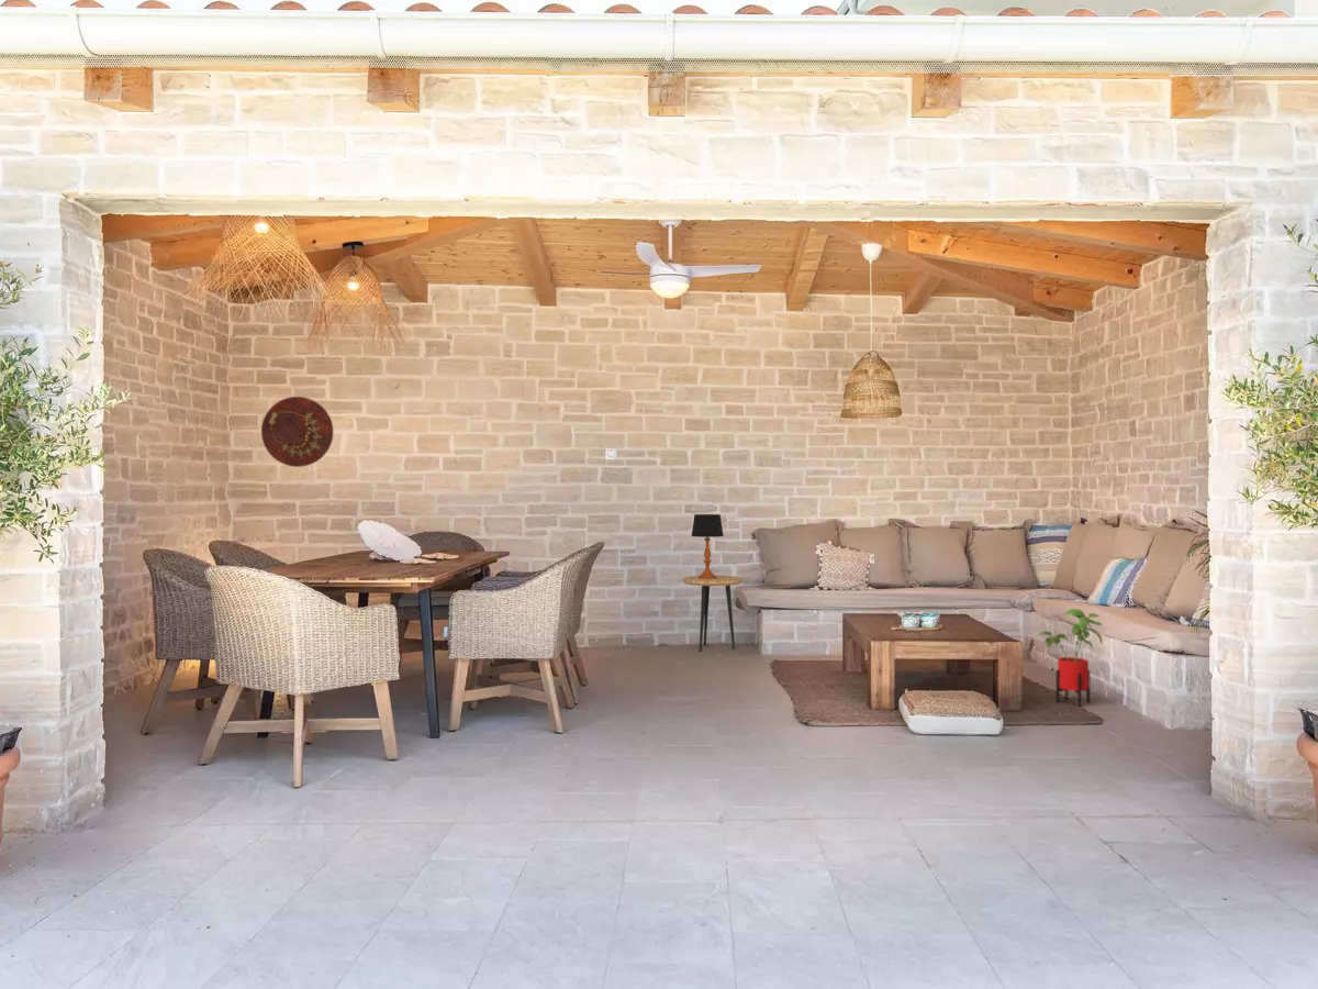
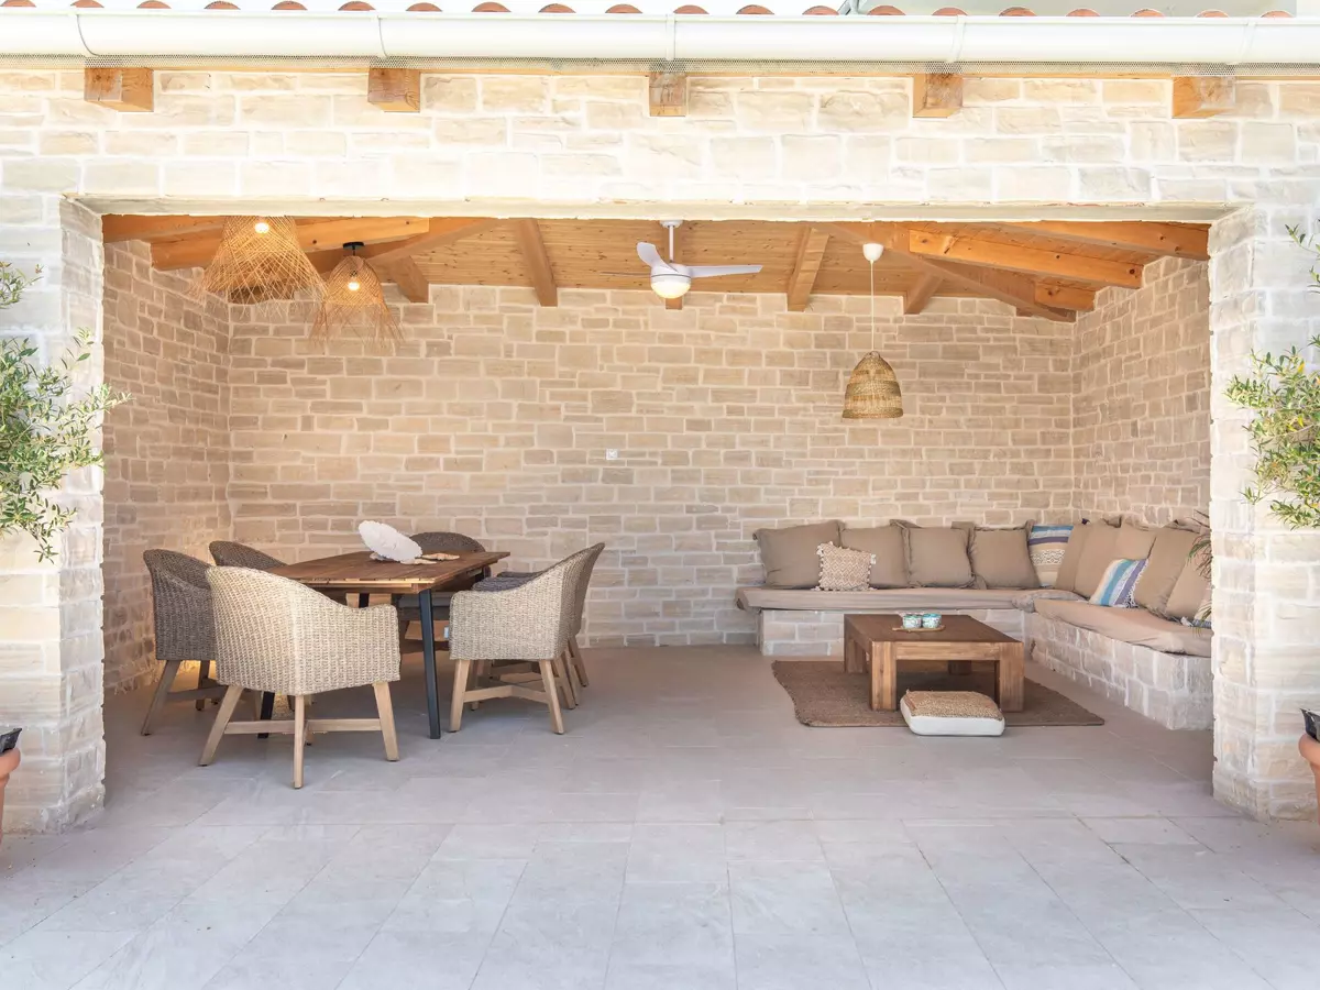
- house plant [1037,608,1104,707]
- side table [682,575,744,653]
- table lamp [690,513,725,579]
- decorative platter [260,396,334,468]
